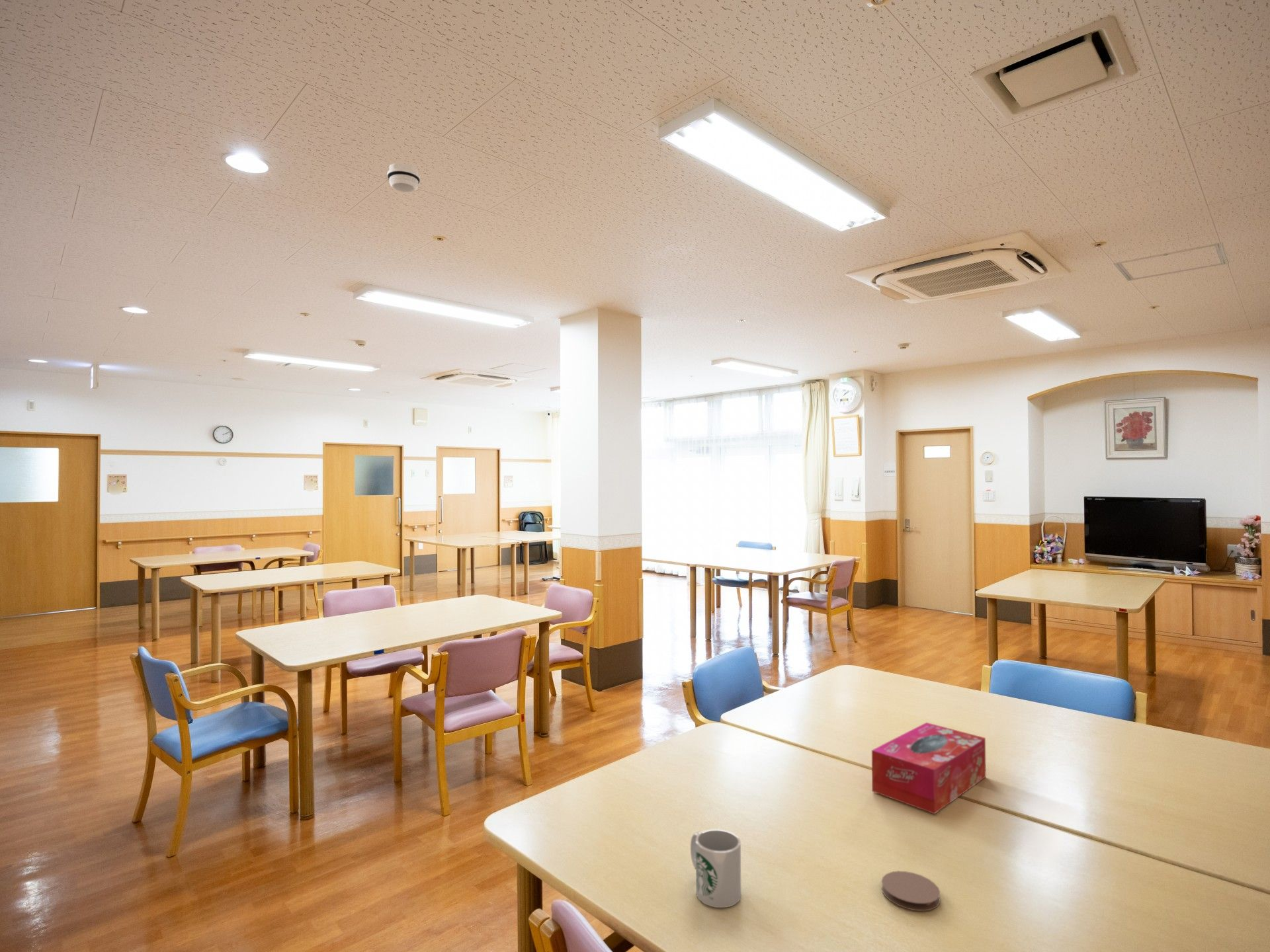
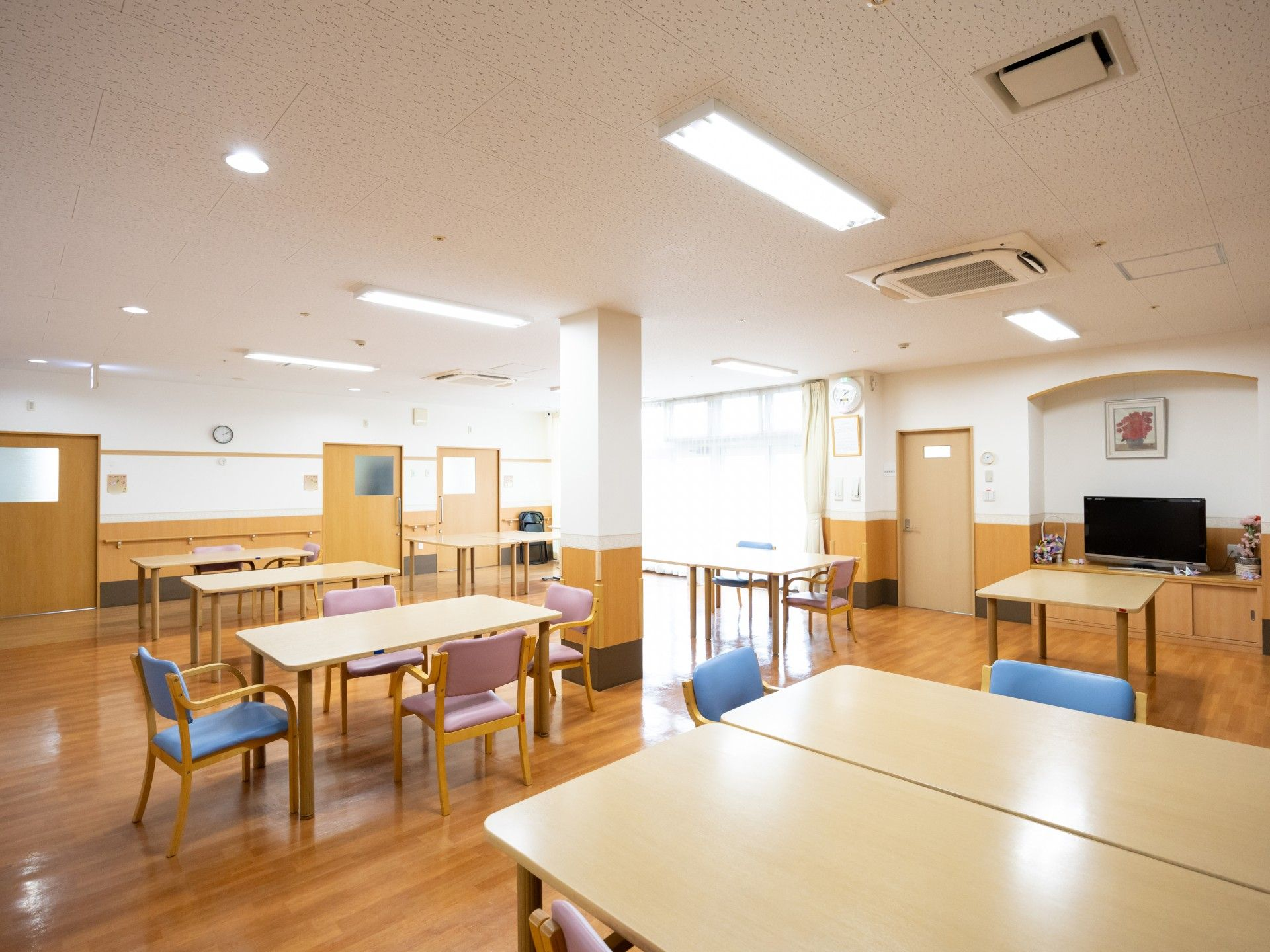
- mug [690,828,741,908]
- coaster [881,871,941,912]
- smoke detector [386,163,421,193]
- tissue box [871,722,986,814]
